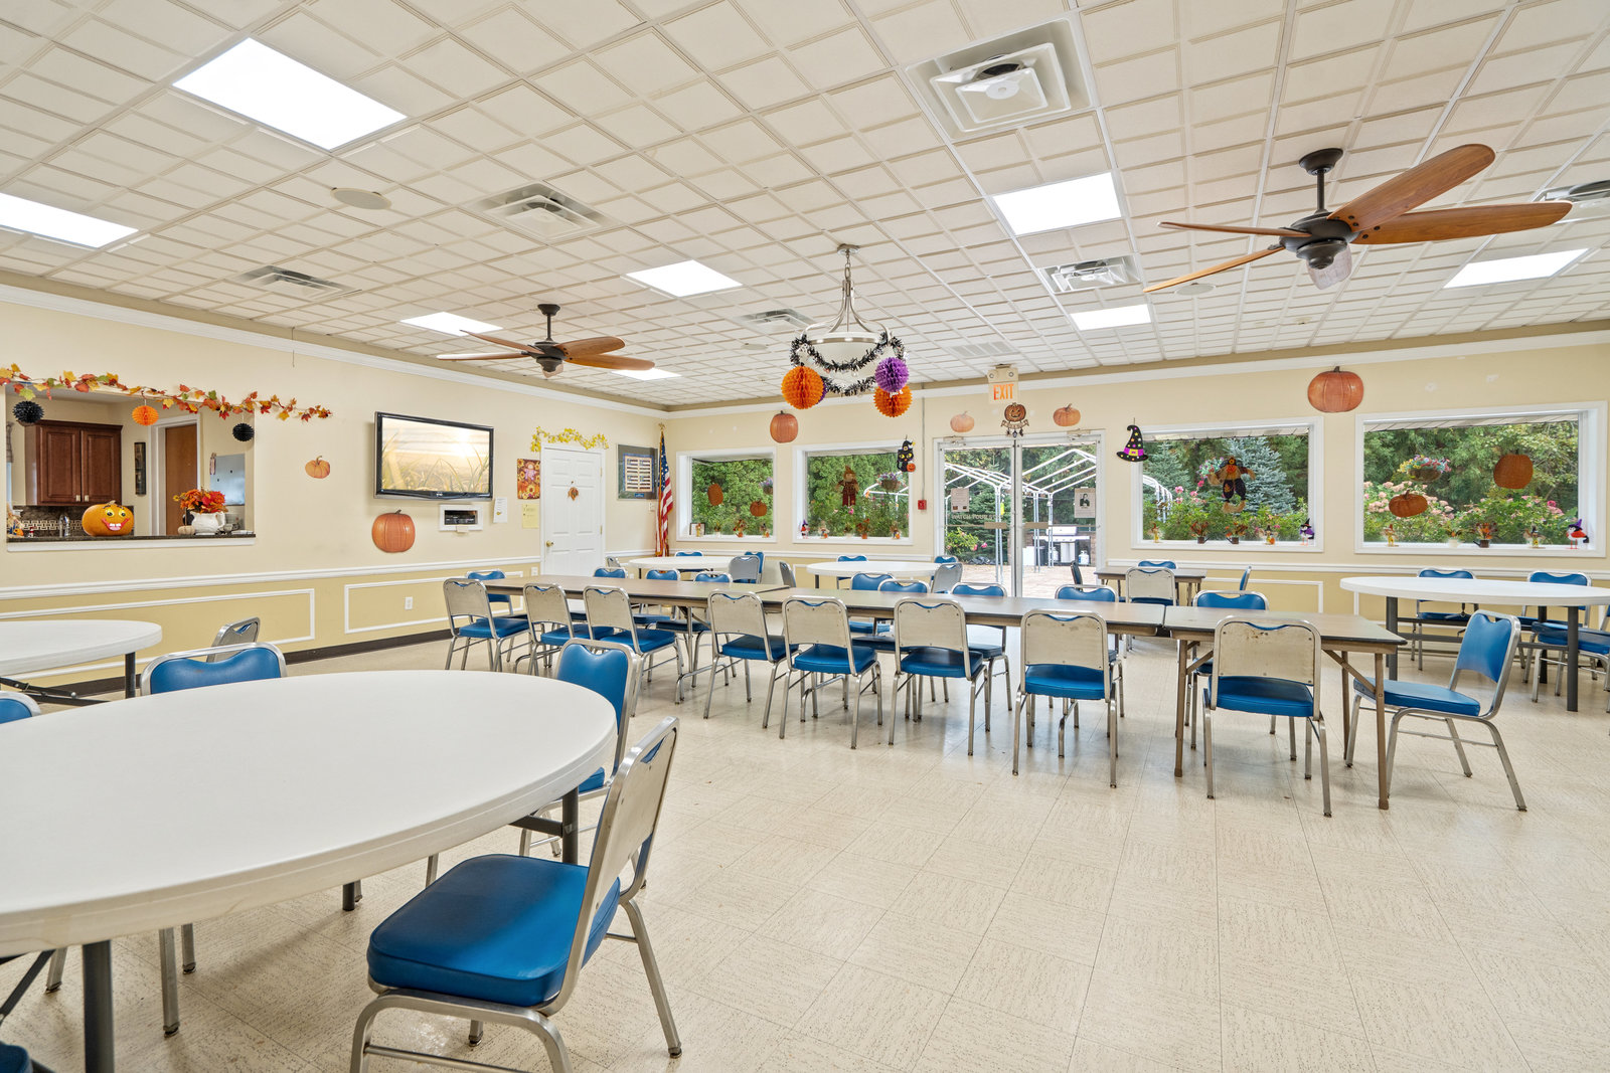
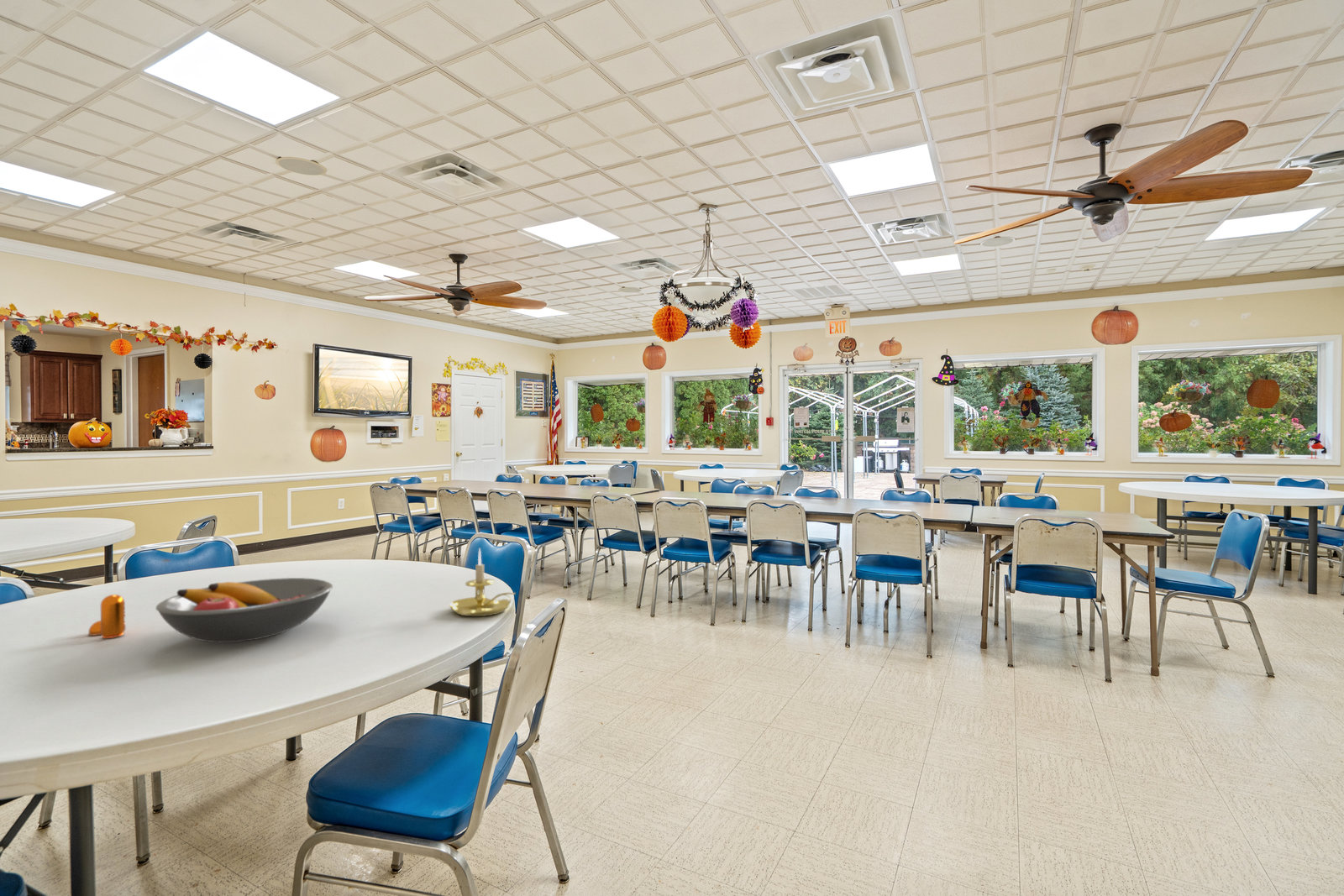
+ candle holder [449,548,516,617]
+ fruit bowl [155,577,333,643]
+ pepper shaker [88,594,126,639]
